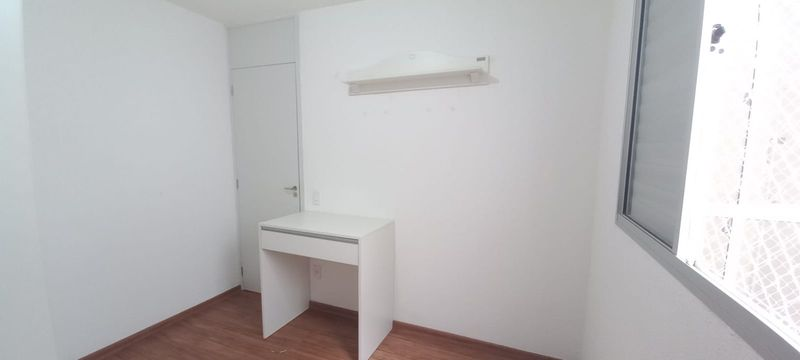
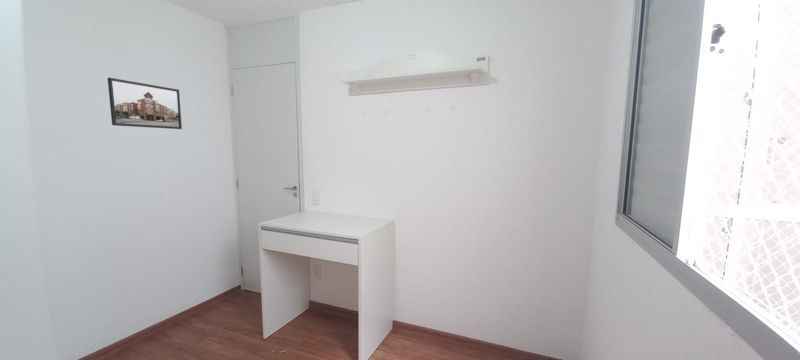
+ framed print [107,77,183,130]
